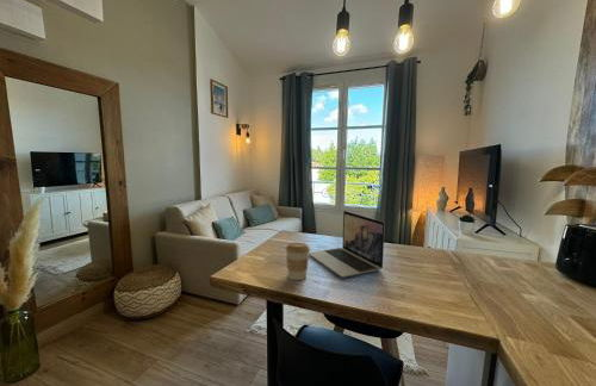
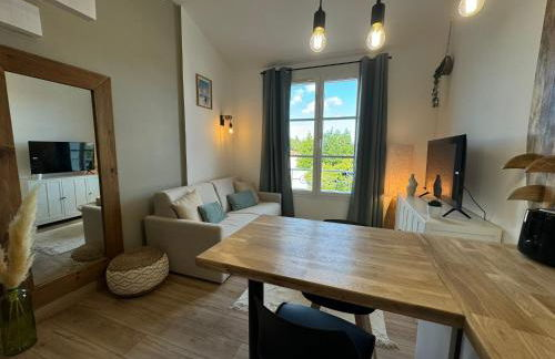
- laptop [309,210,386,279]
- coffee cup [285,242,311,281]
